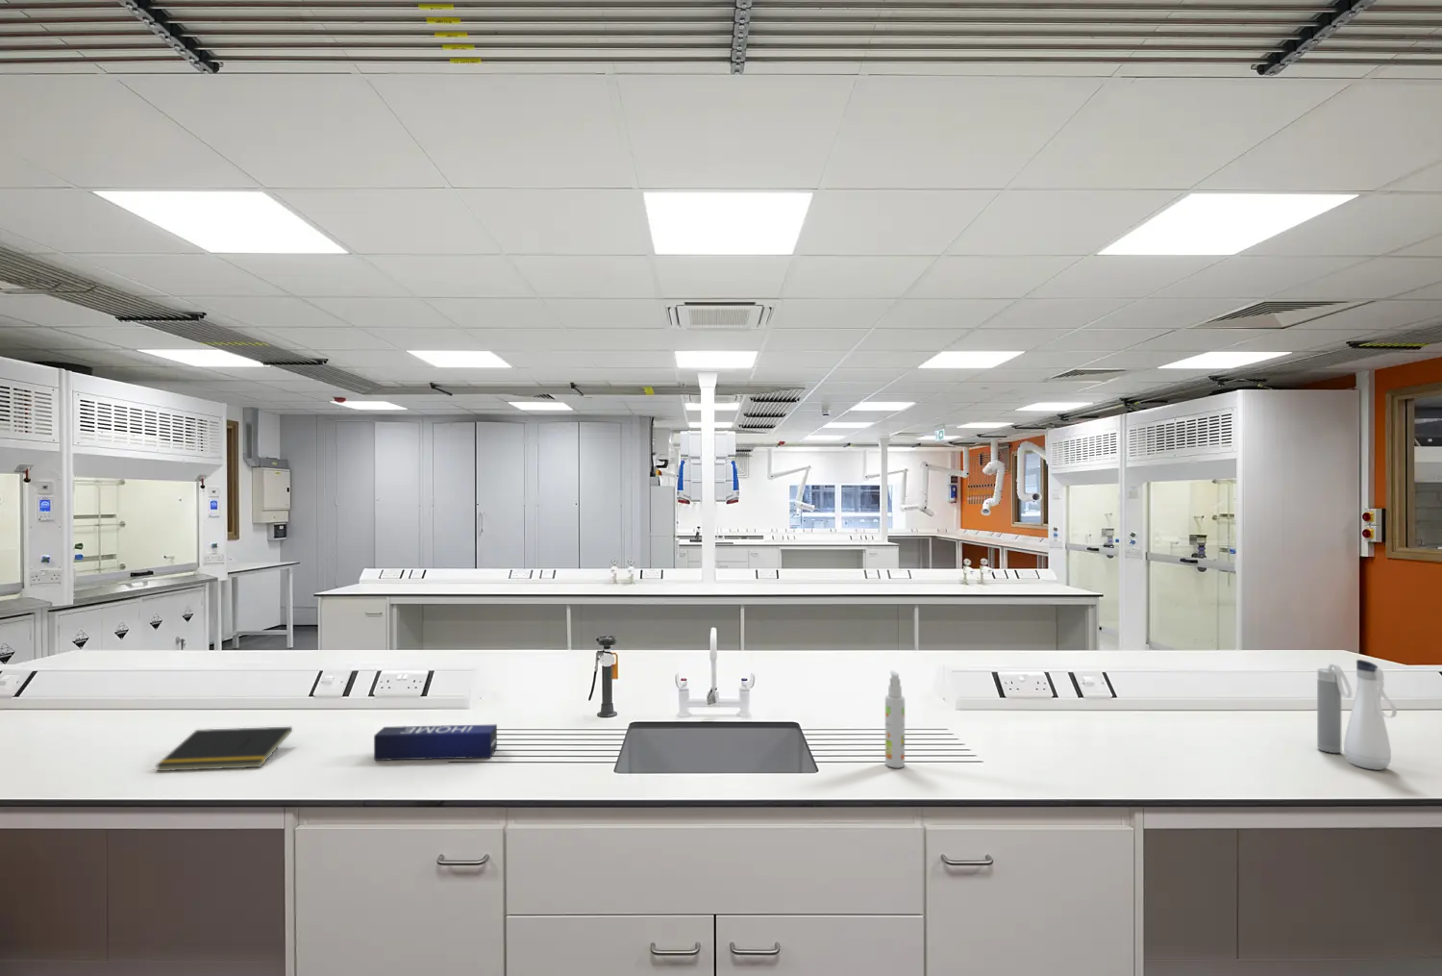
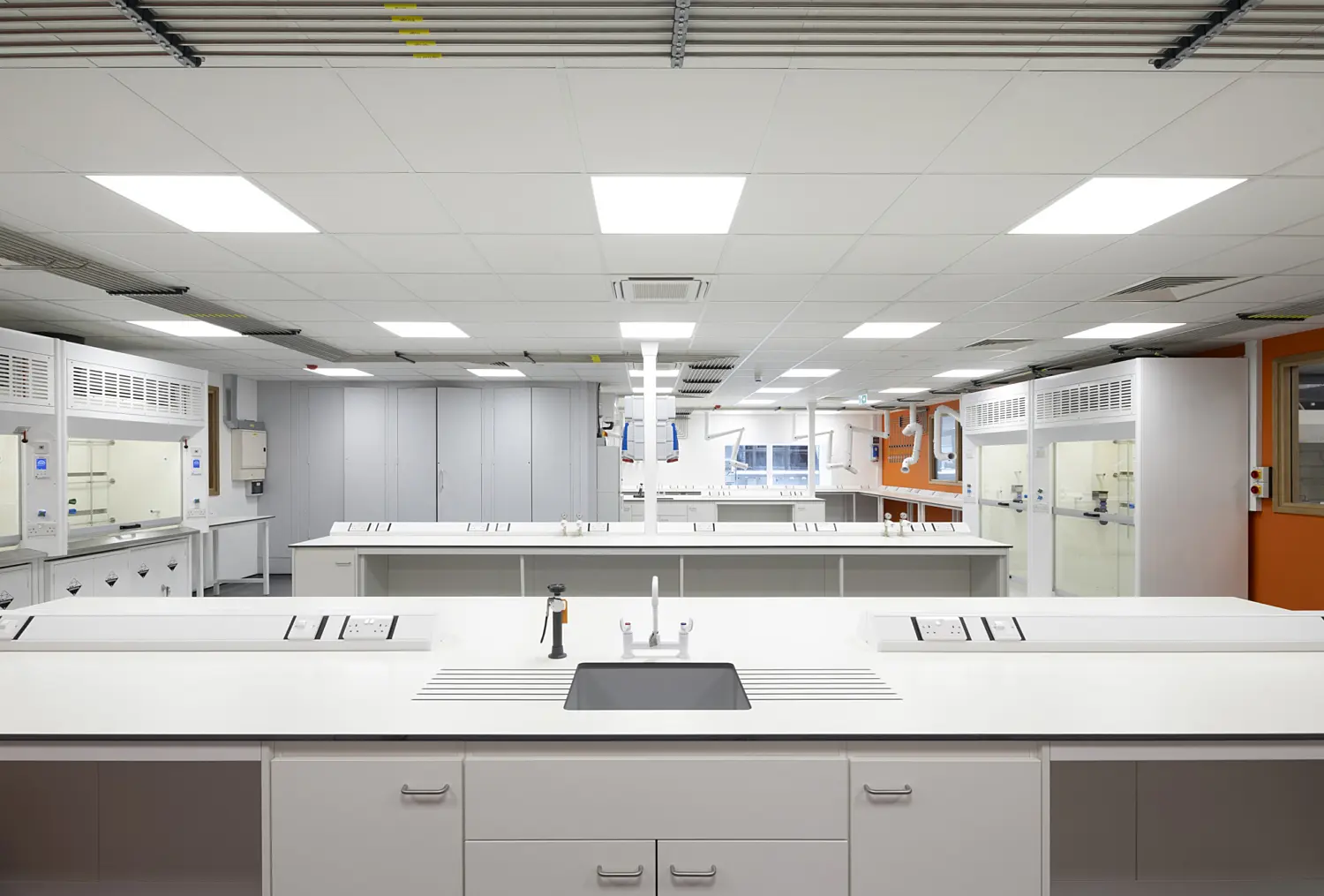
- spray bottle [884,669,905,769]
- notepad [155,725,293,772]
- tissue box [372,723,498,761]
- water bottle [1316,659,1397,771]
